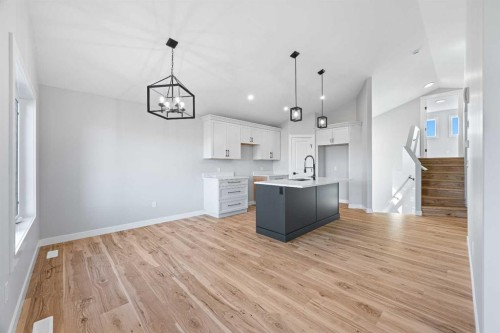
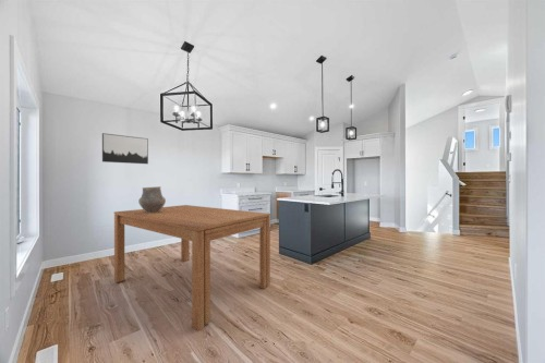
+ wall art [101,132,149,165]
+ dining table [113,204,271,331]
+ ceramic pot [137,185,167,213]
